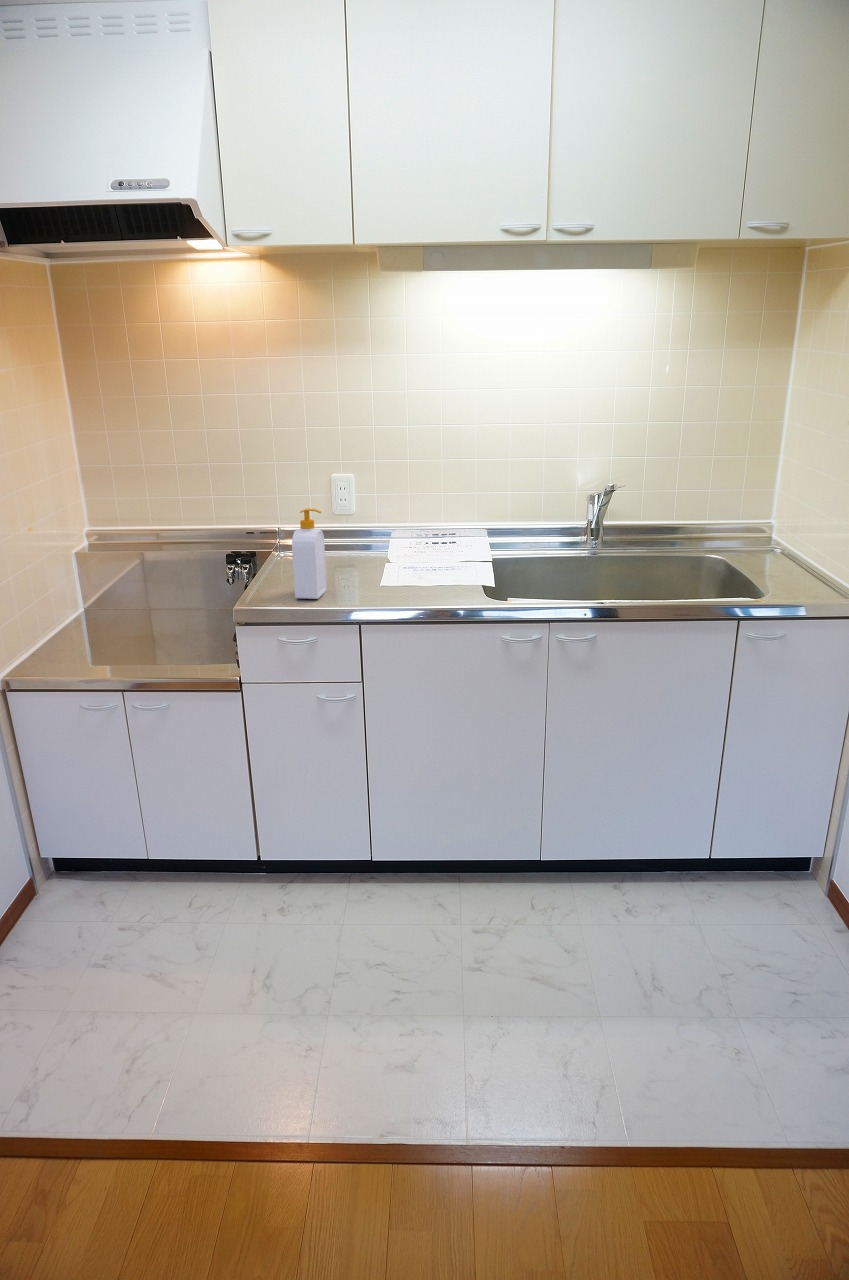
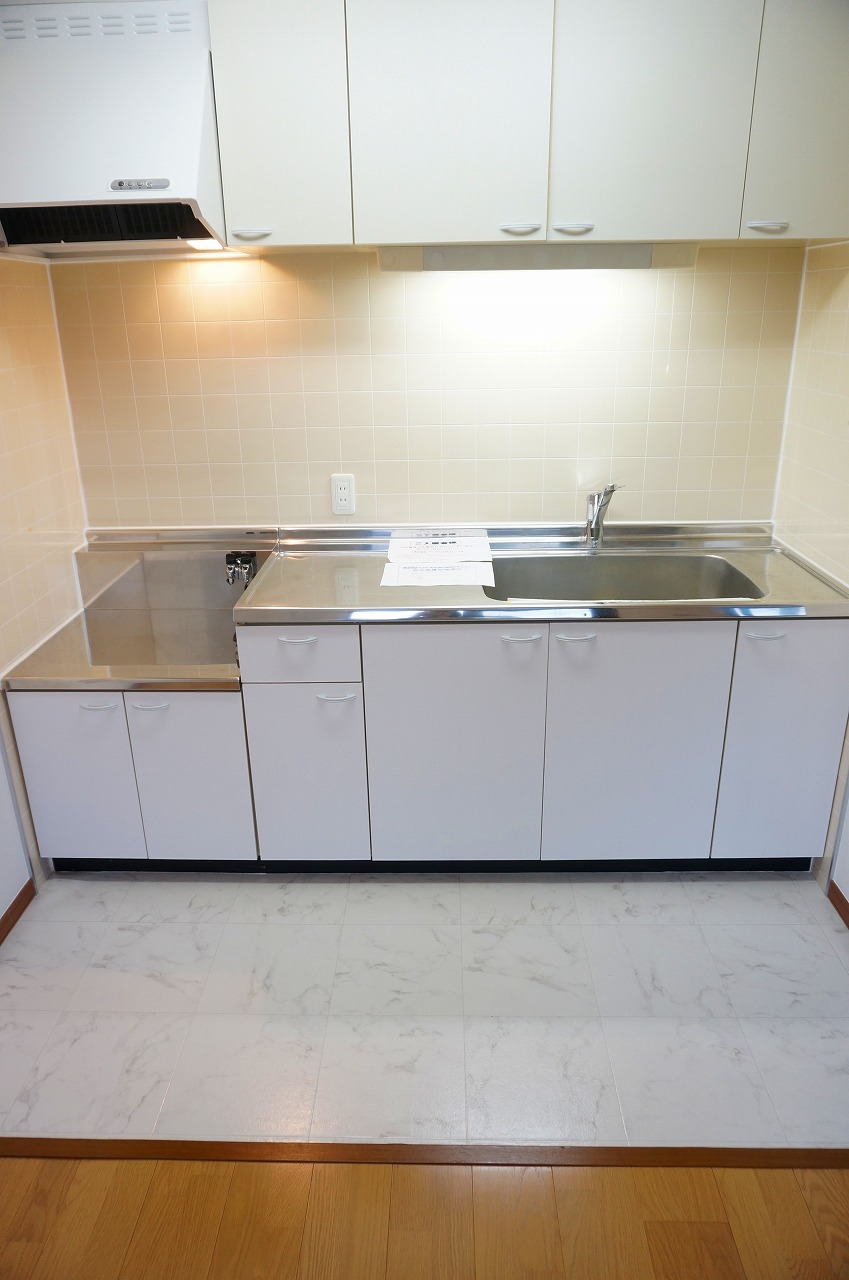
- soap bottle [291,508,328,600]
